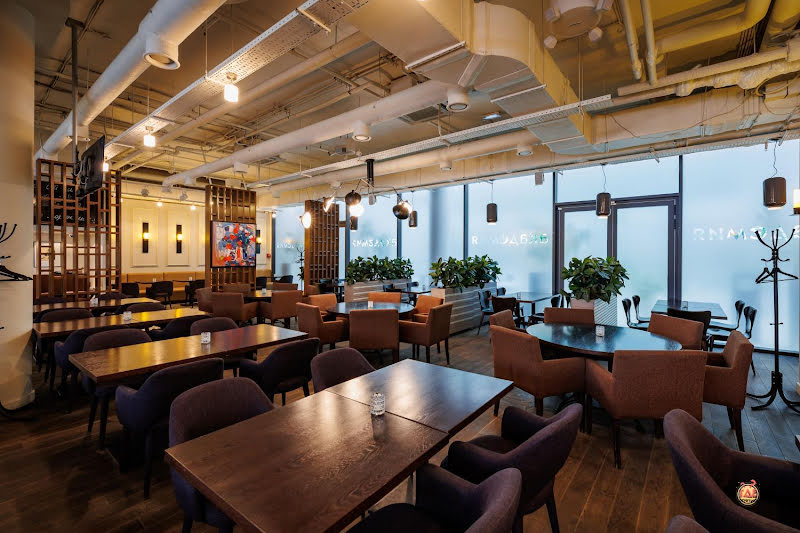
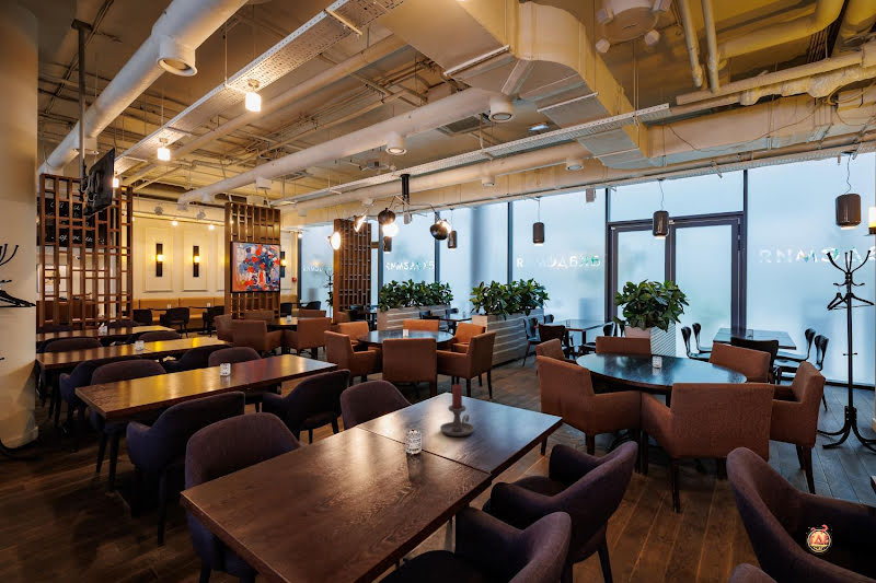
+ candle holder [439,383,475,438]
